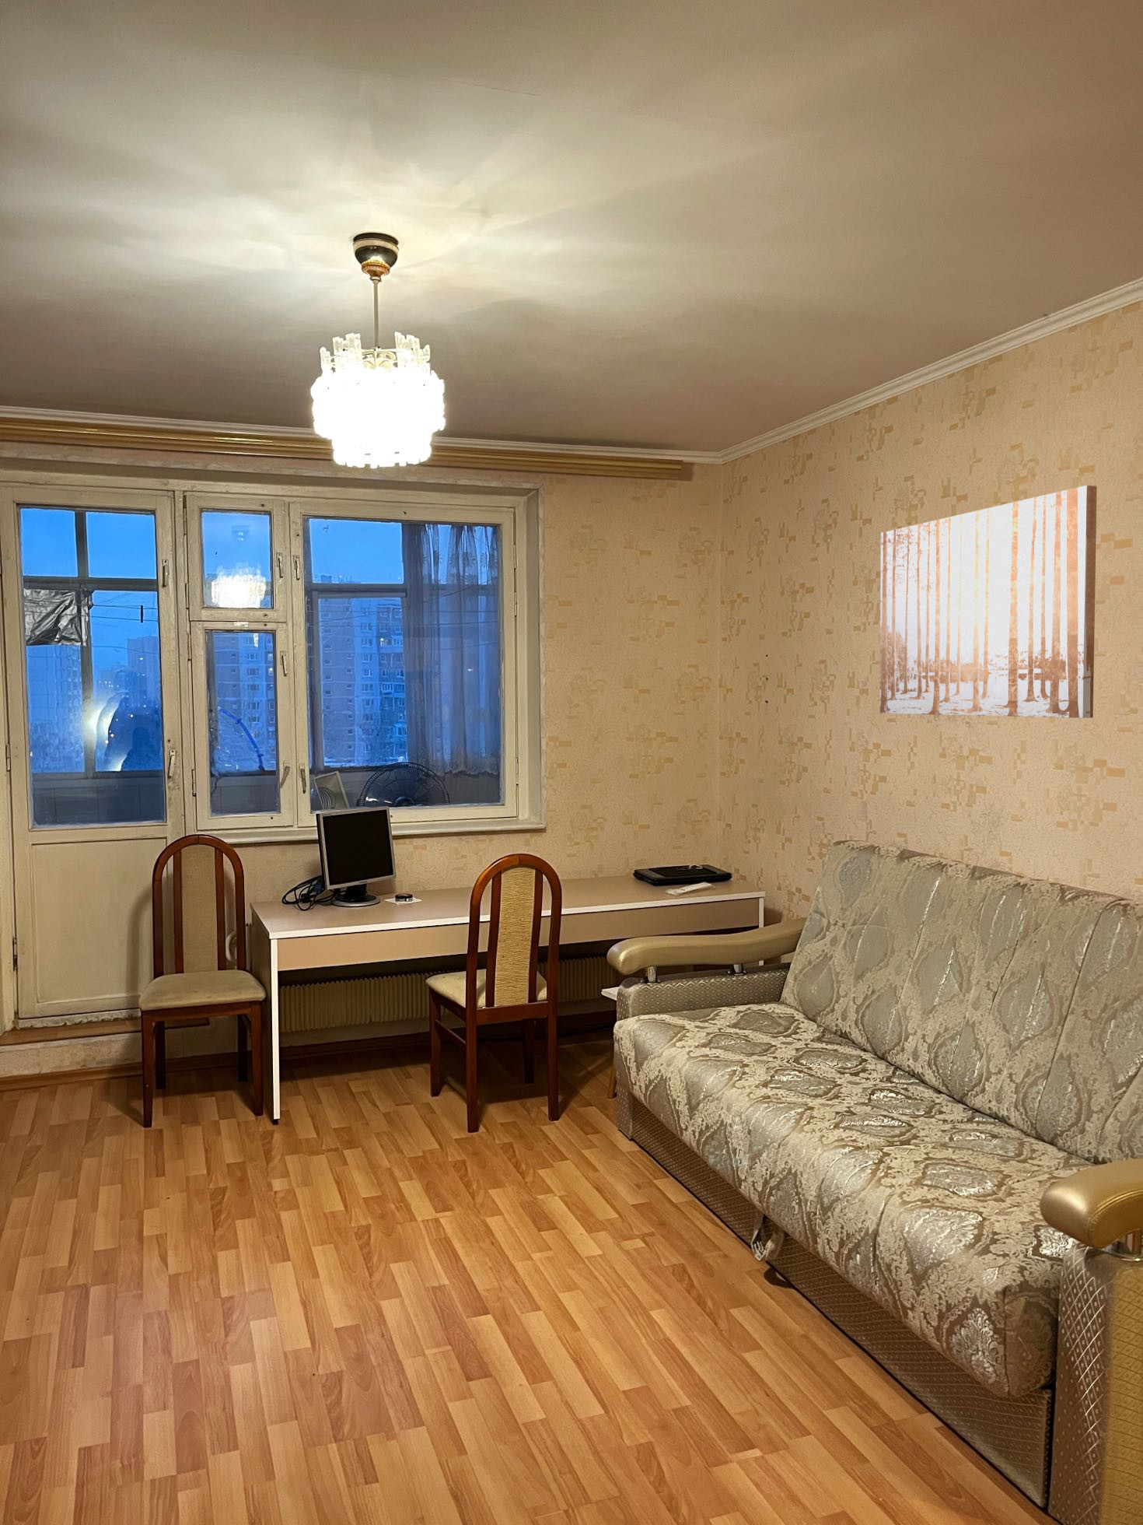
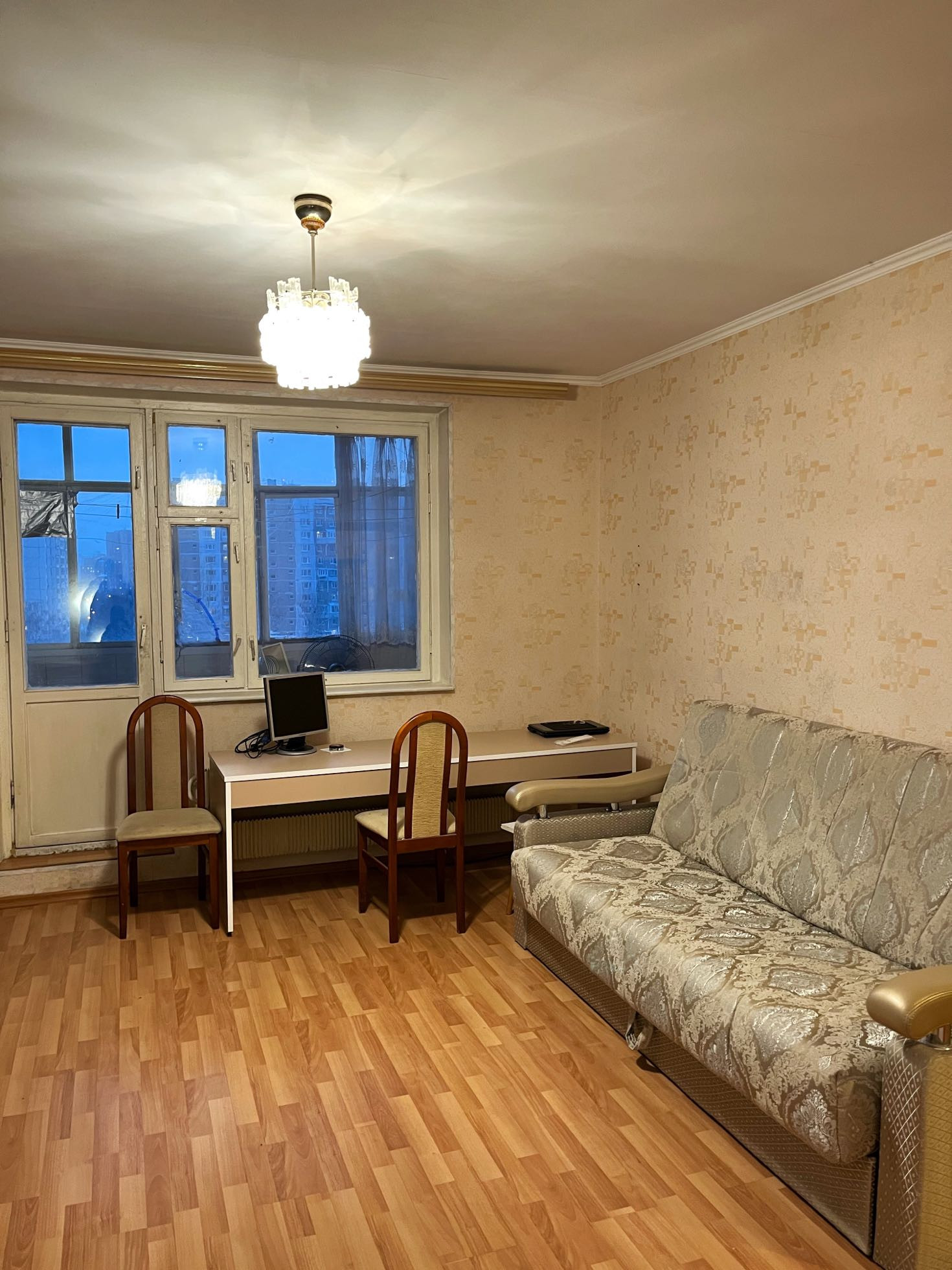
- wall art [879,485,1097,719]
